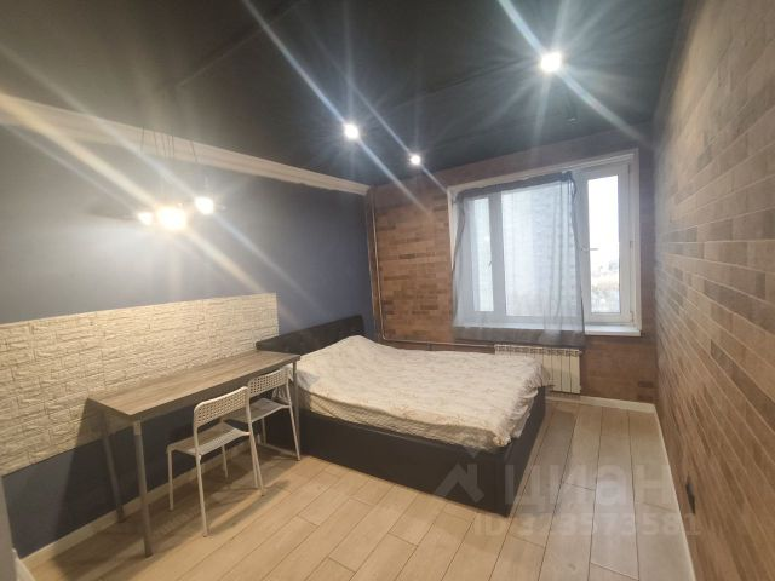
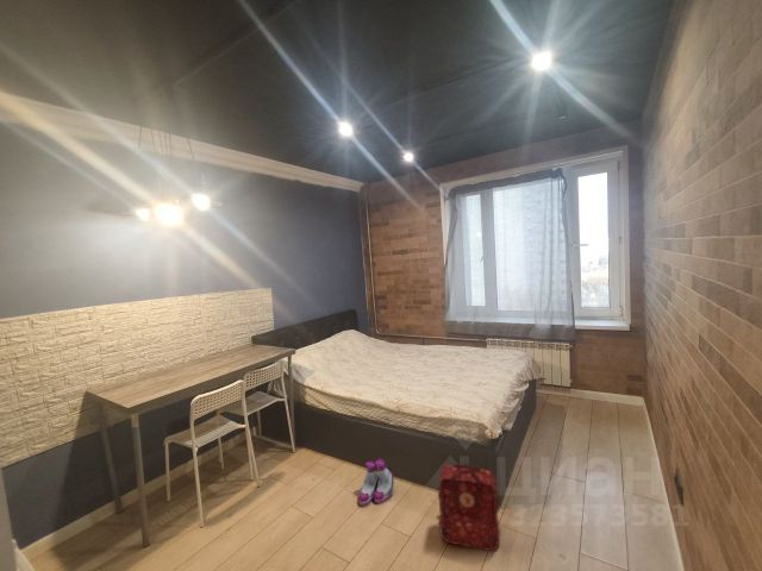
+ boots [357,458,395,508]
+ backpack [437,462,501,553]
